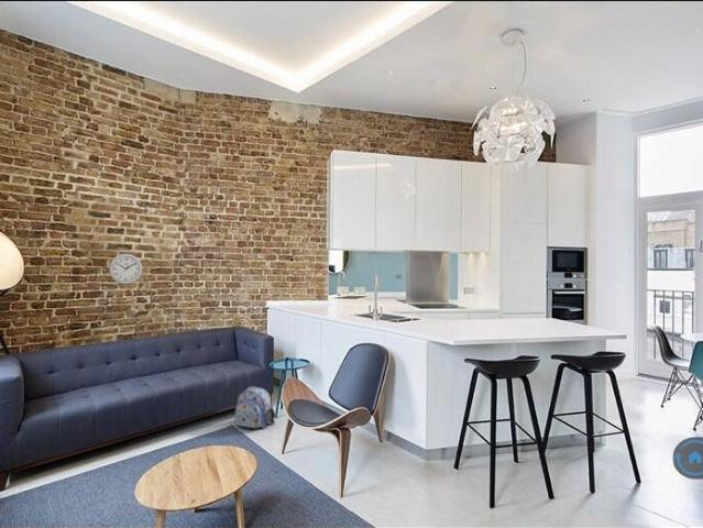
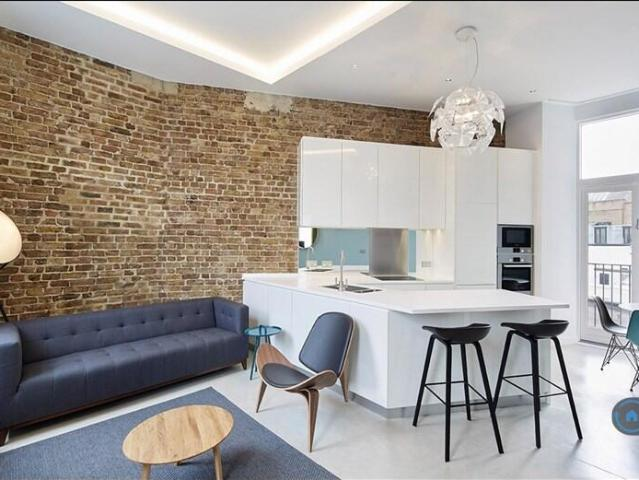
- wall clock [108,252,143,285]
- backpack [233,385,276,429]
